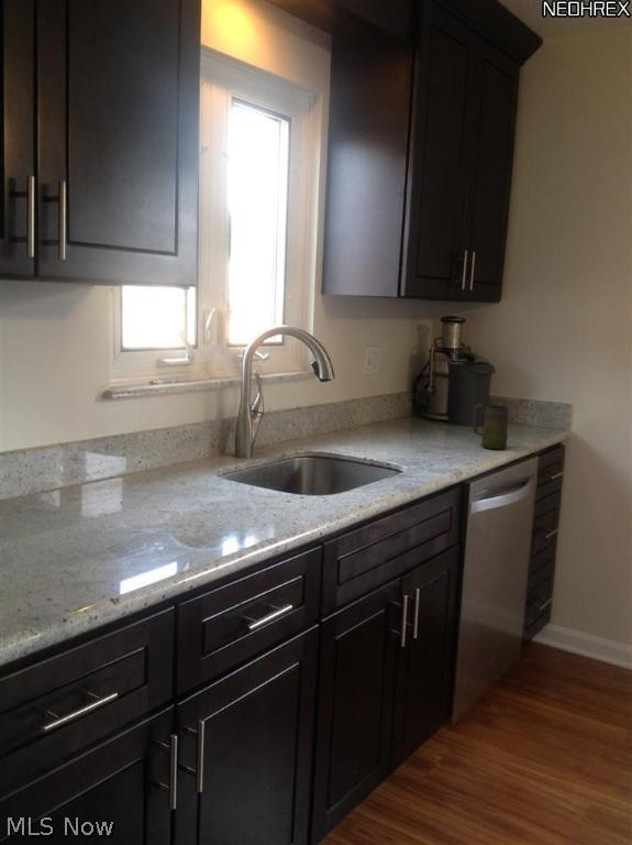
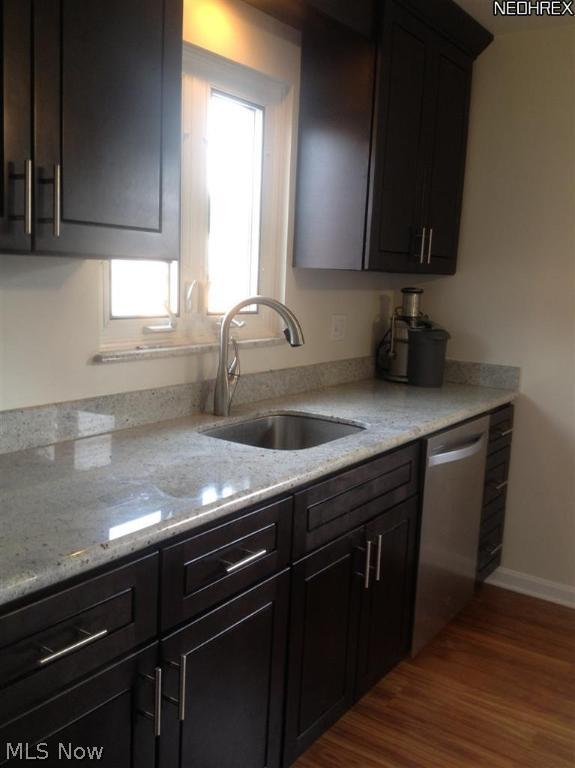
- mug [472,403,509,450]
